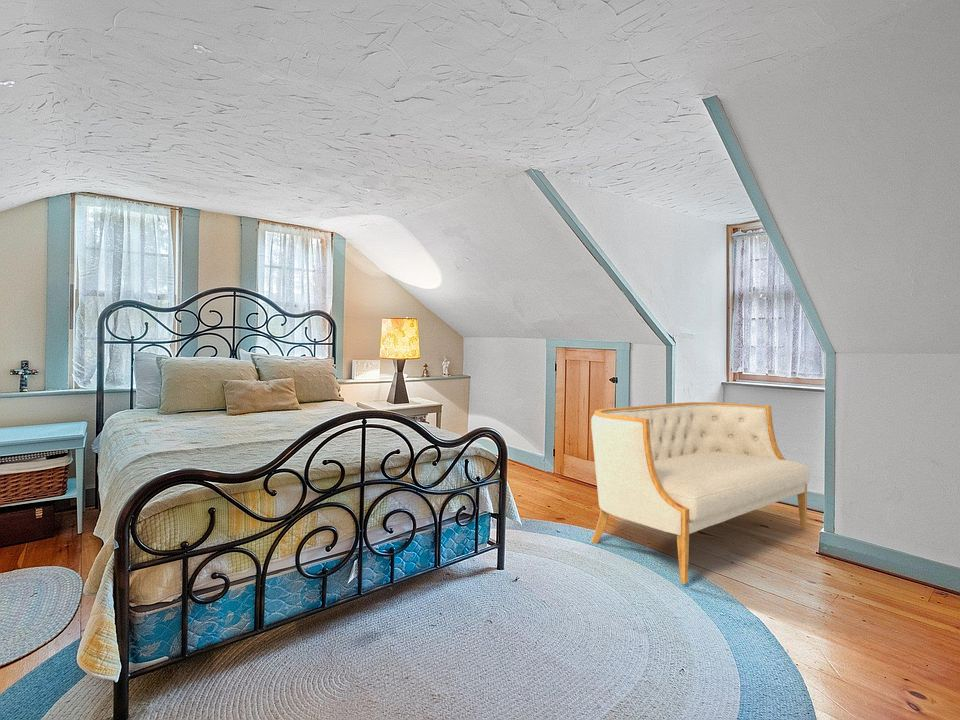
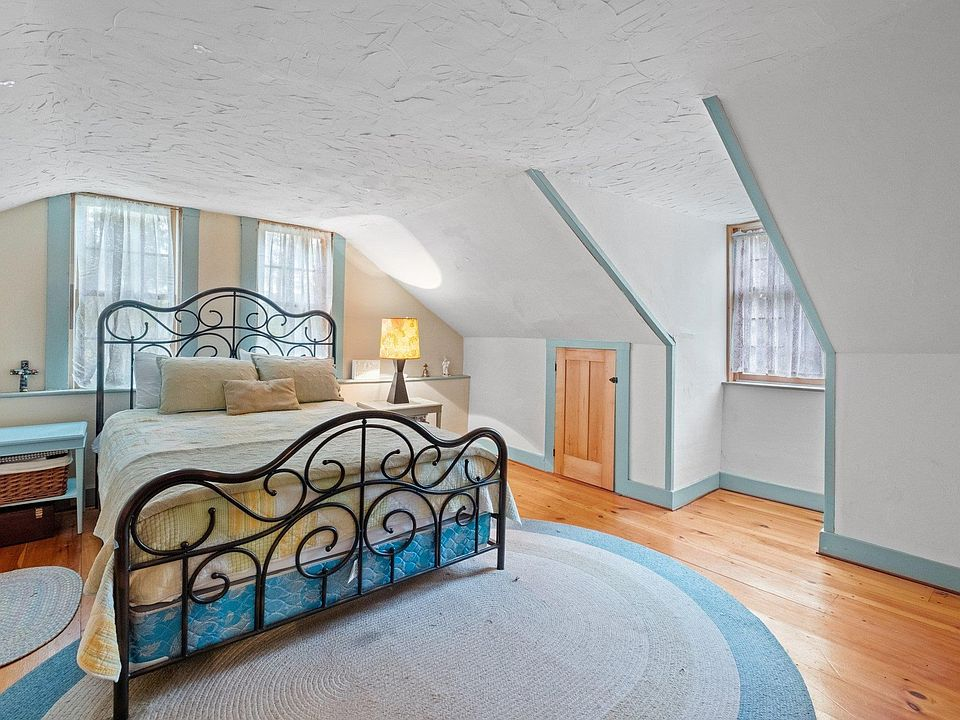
- sofa [590,401,811,585]
